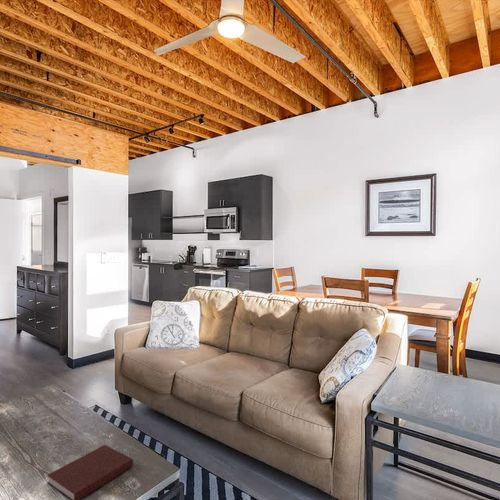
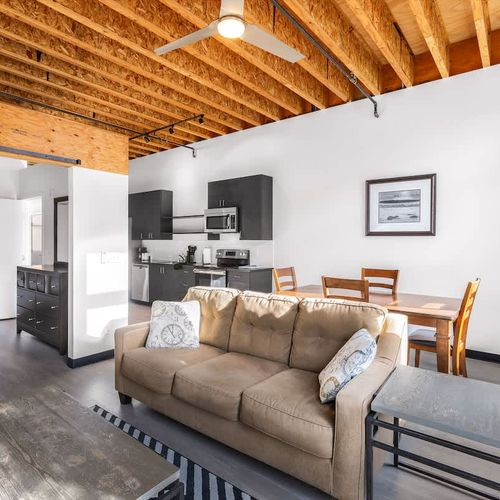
- notebook [46,444,134,500]
